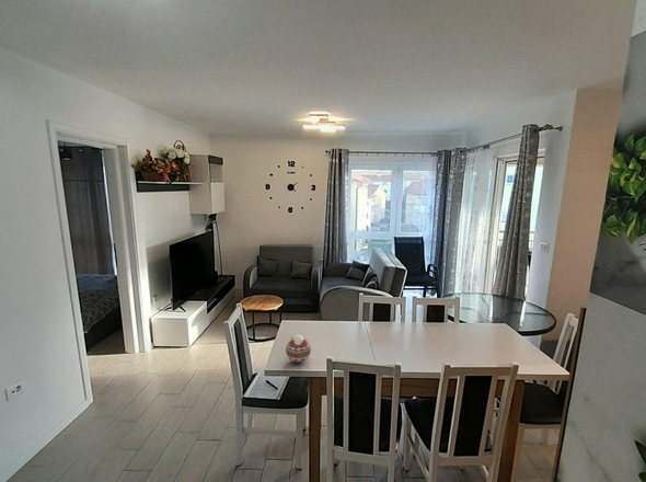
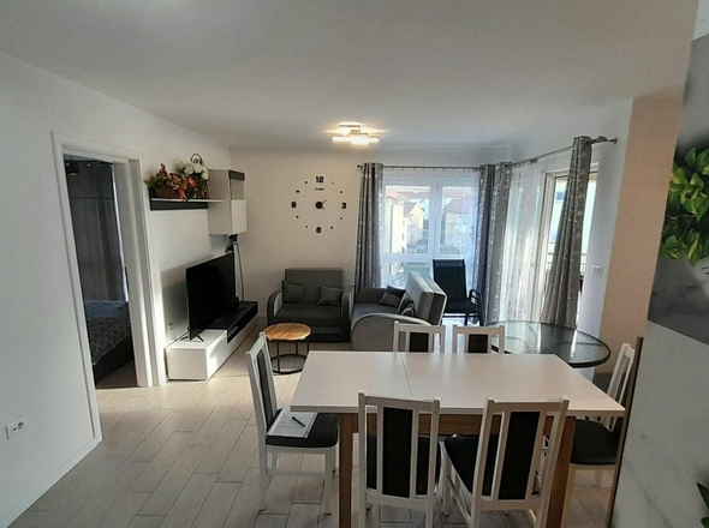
- decorative ball [285,334,312,364]
